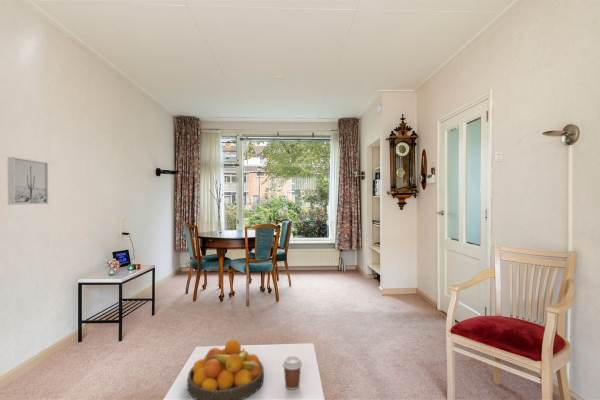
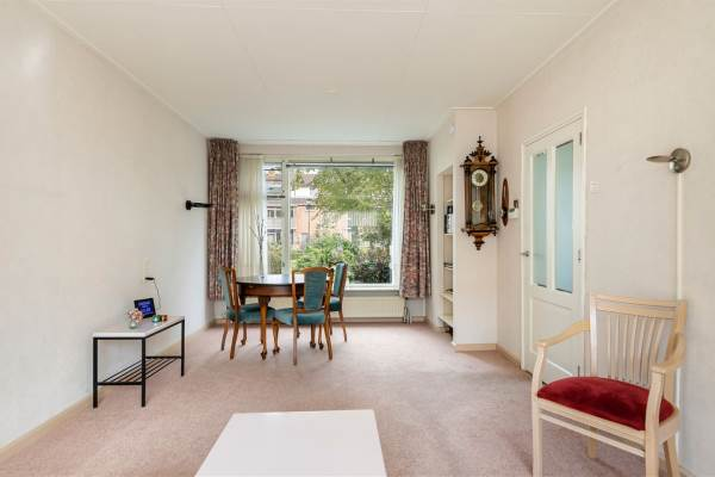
- fruit bowl [186,338,265,400]
- wall art [7,156,49,206]
- coffee cup [282,355,303,391]
